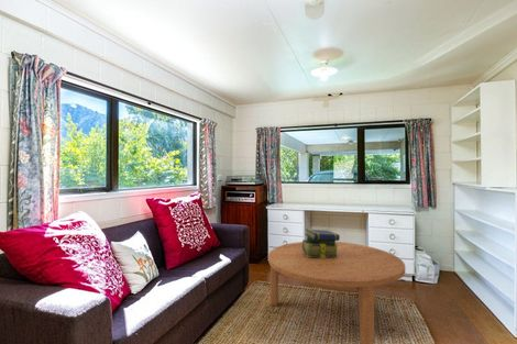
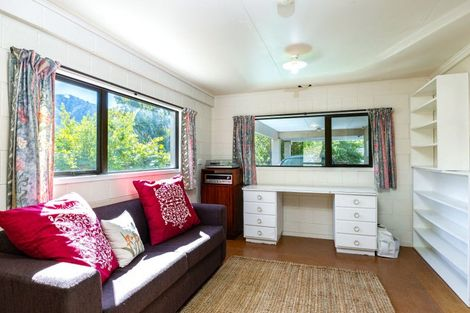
- coffee table [267,241,406,344]
- stack of books [301,228,341,258]
